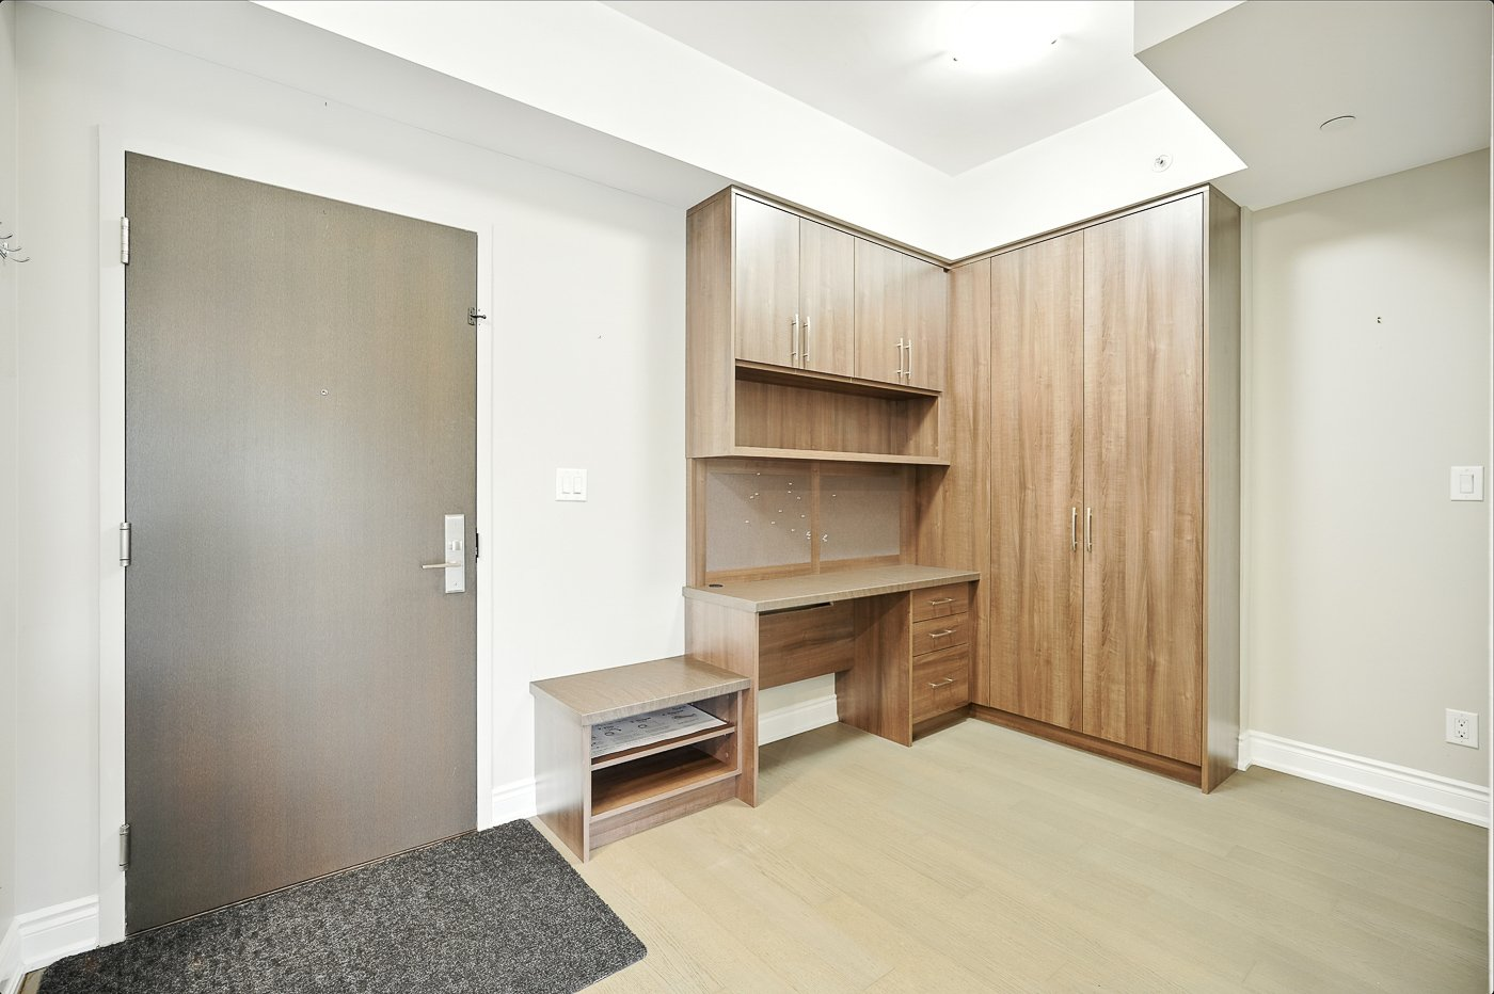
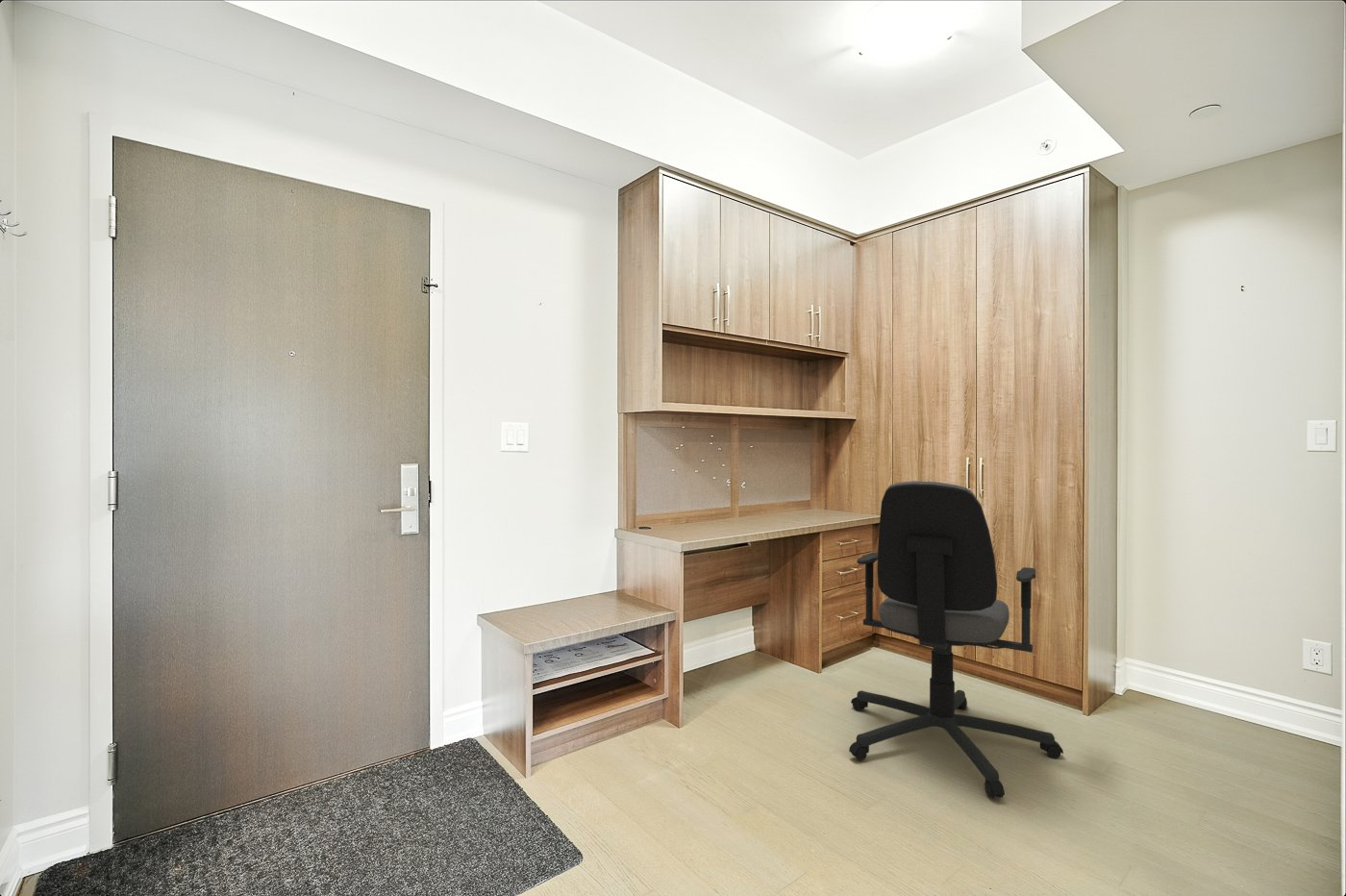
+ office chair [848,480,1064,799]
